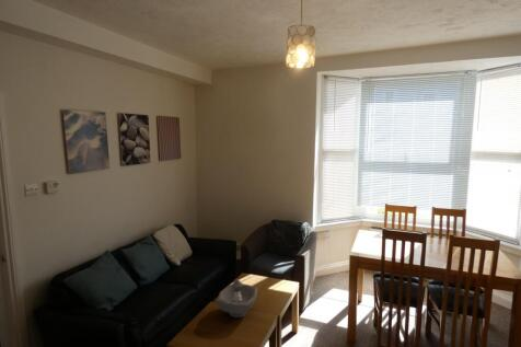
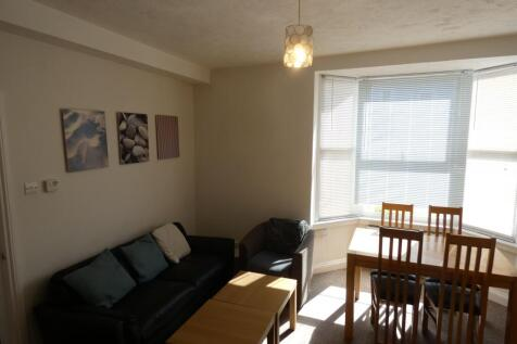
- decorative bowl [216,278,258,319]
